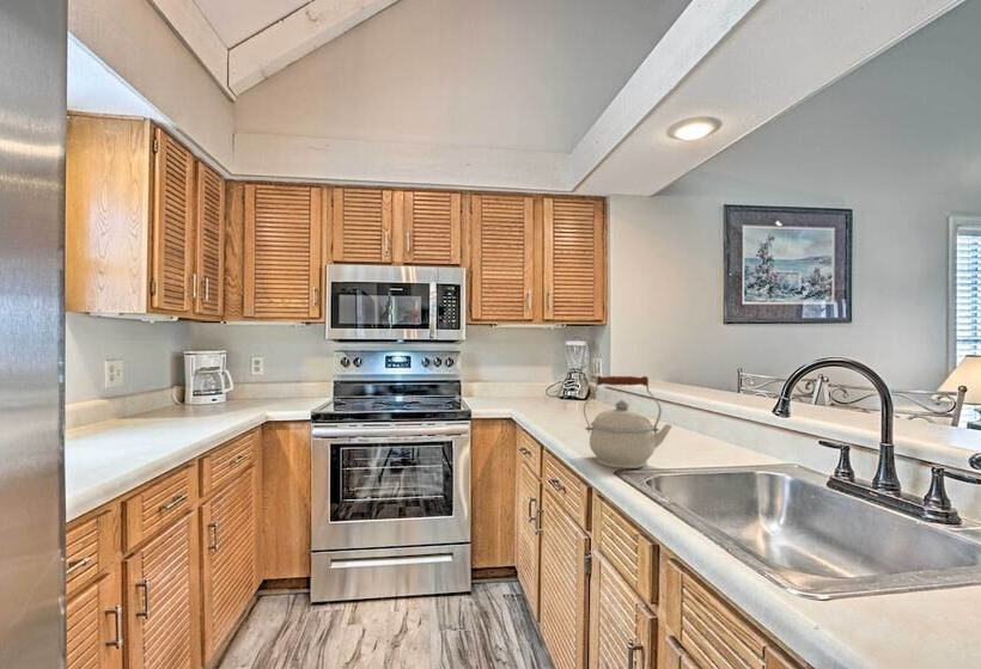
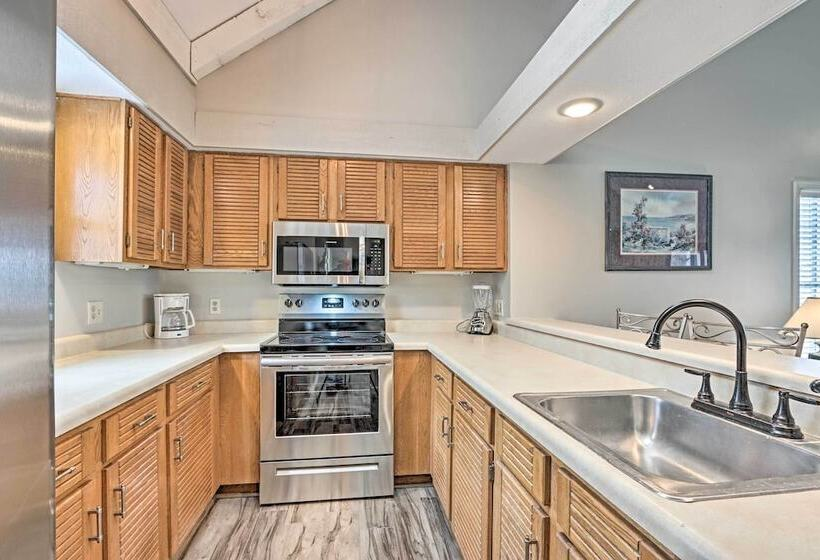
- kettle [583,375,674,469]
